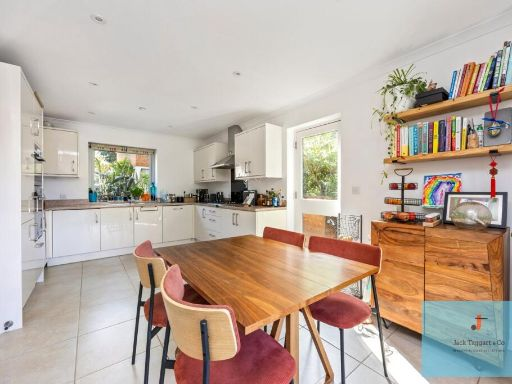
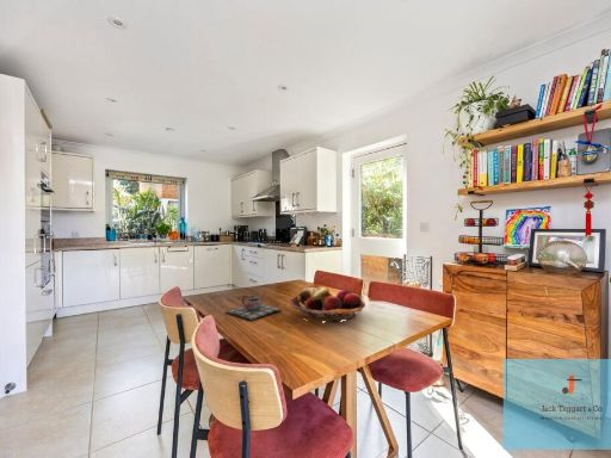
+ teapot [224,293,282,322]
+ fruit basket [289,284,366,323]
